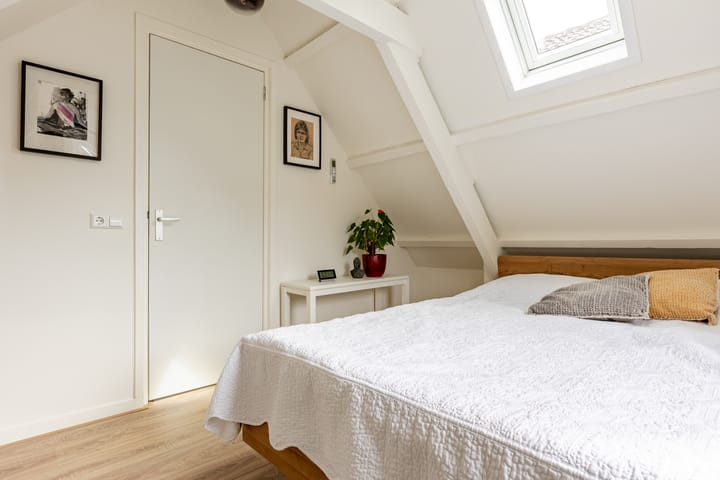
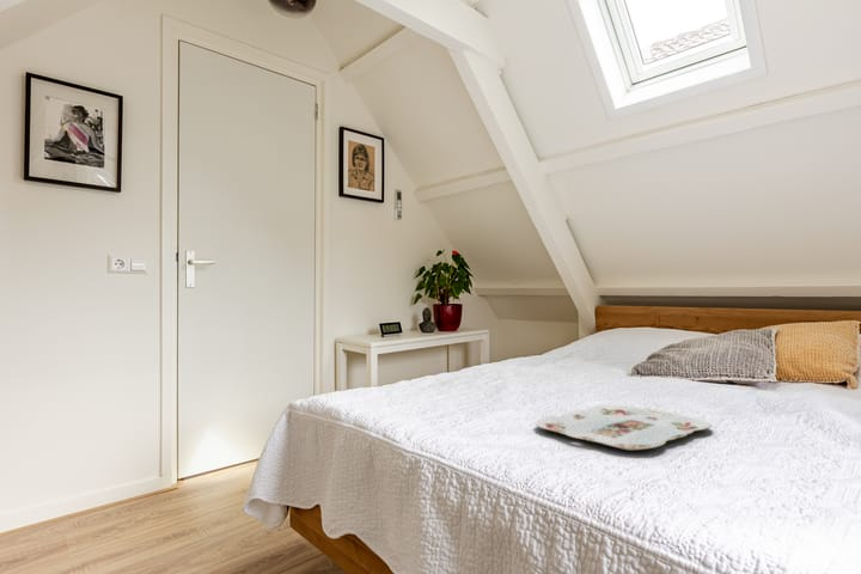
+ serving tray [535,404,713,452]
